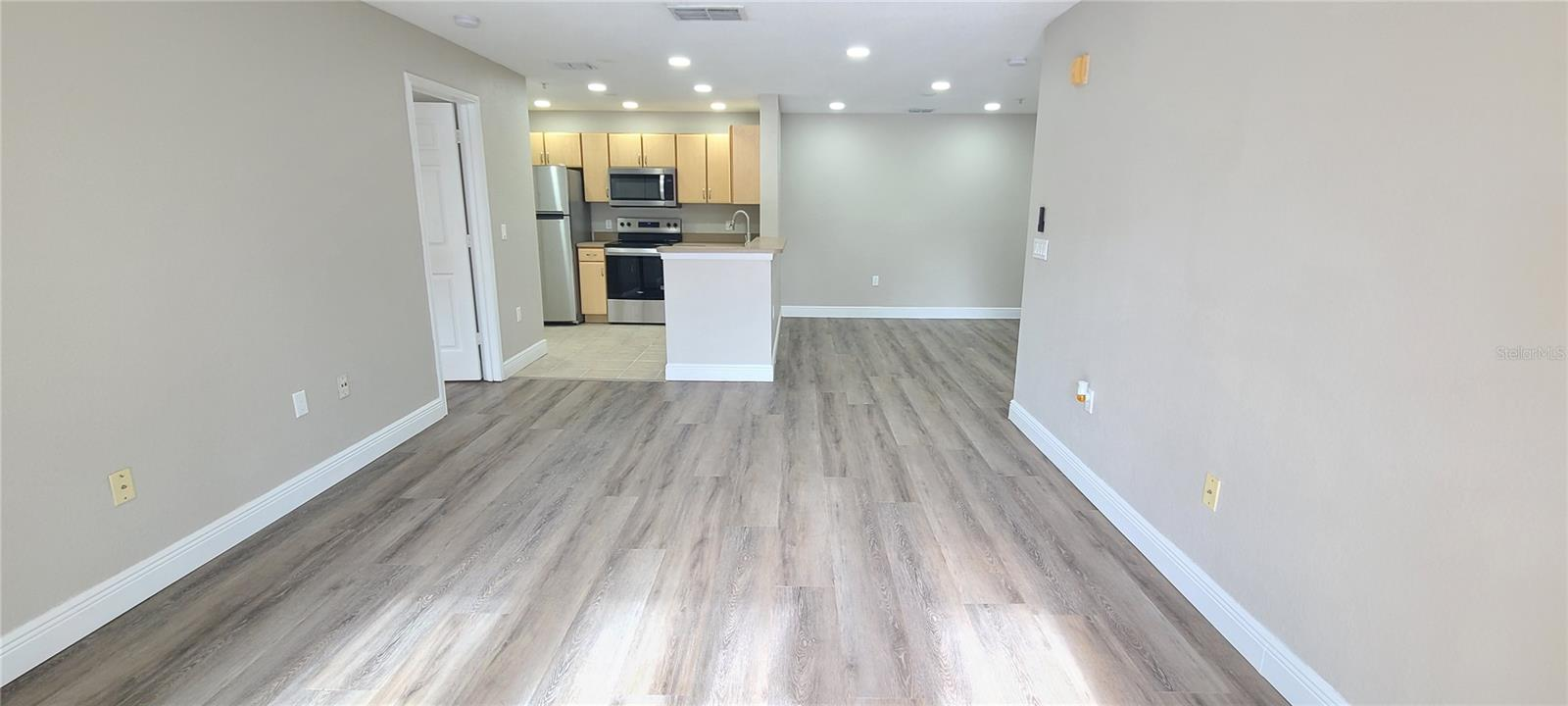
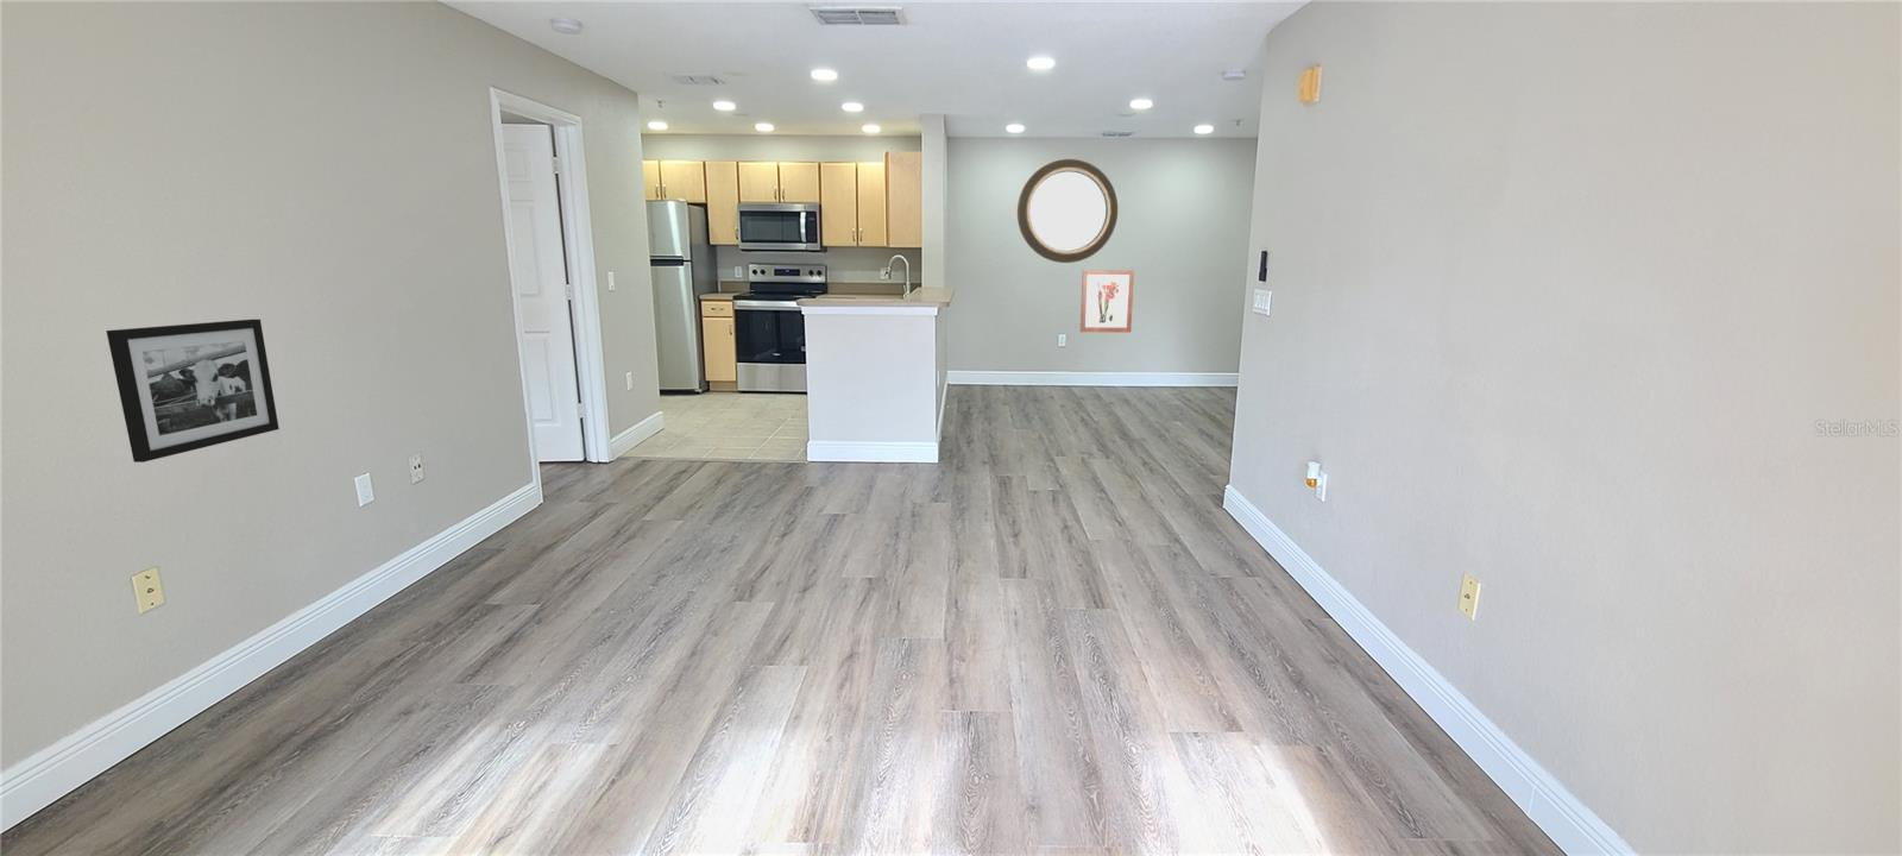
+ home mirror [1017,158,1118,264]
+ picture frame [106,319,280,463]
+ wall art [1080,269,1135,335]
